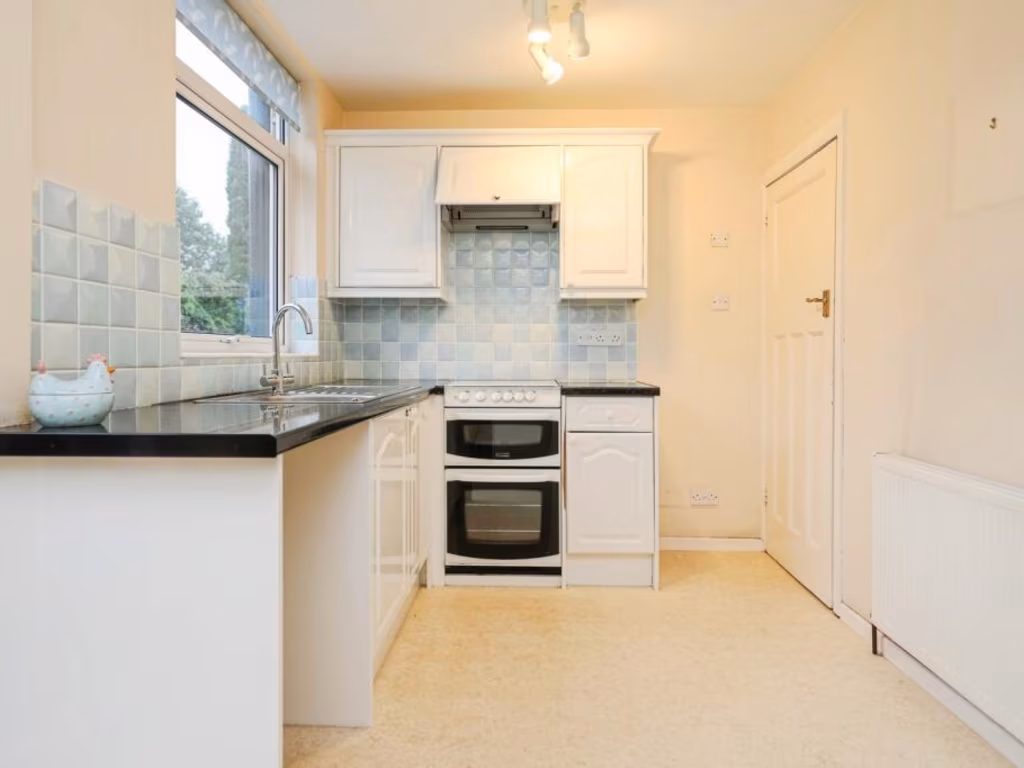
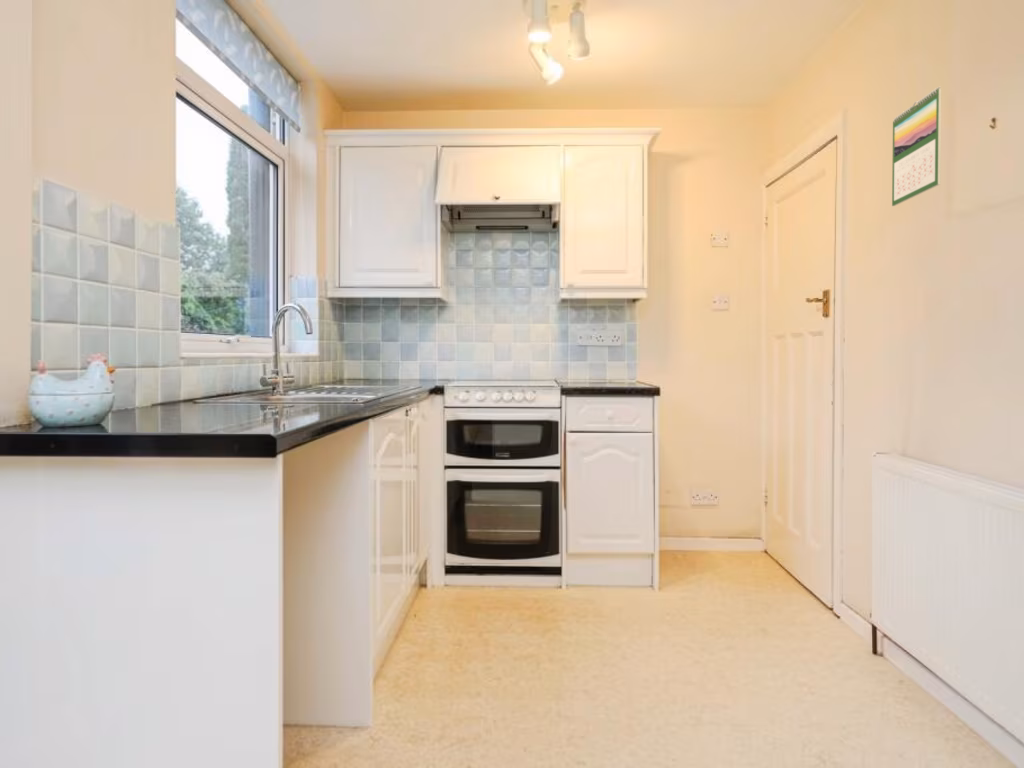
+ calendar [891,86,942,207]
